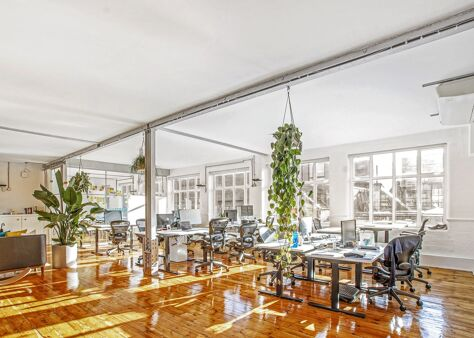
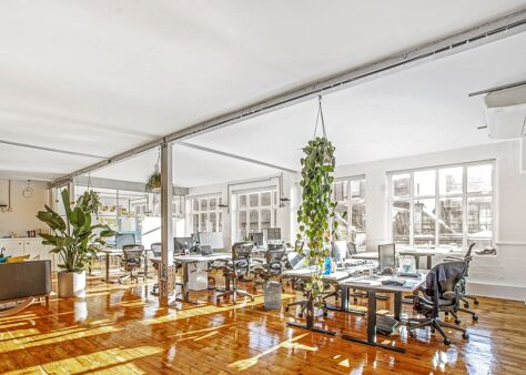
+ waste bin [262,282,283,310]
